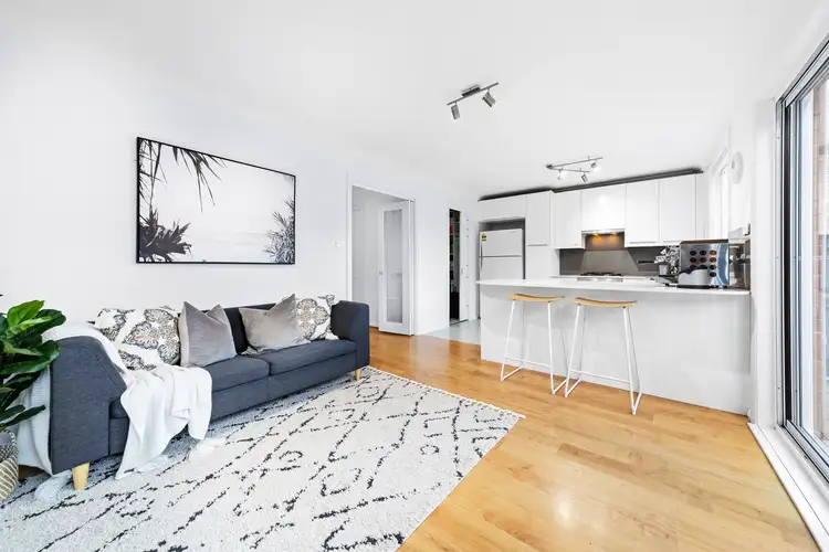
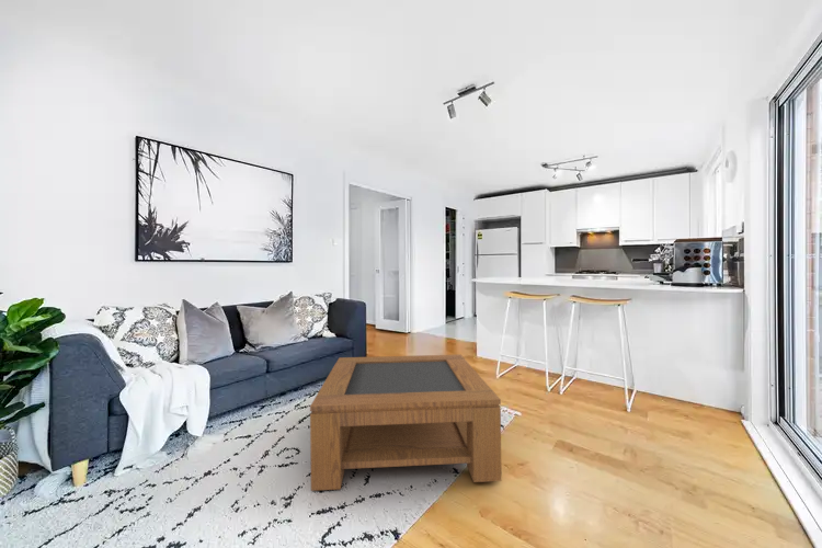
+ coffee table [309,353,502,492]
